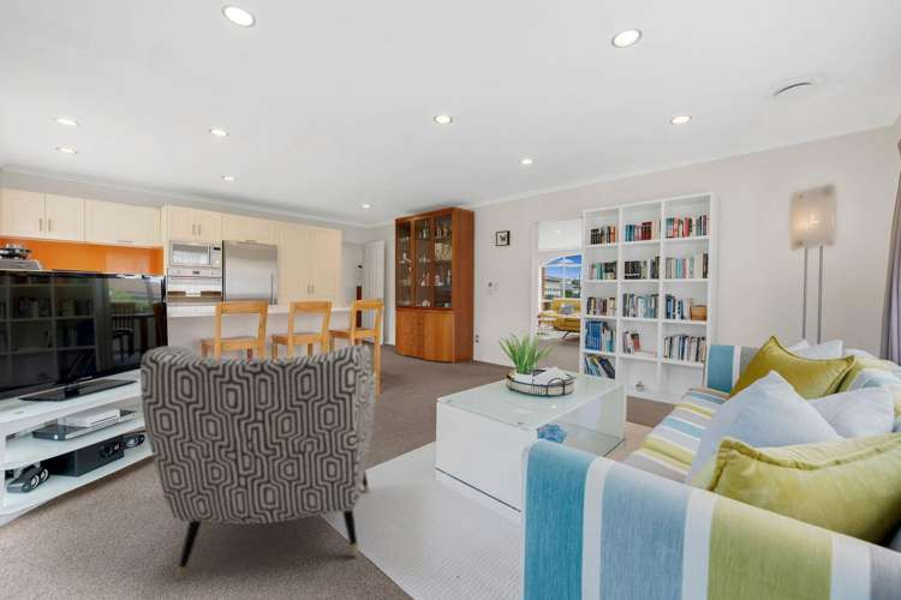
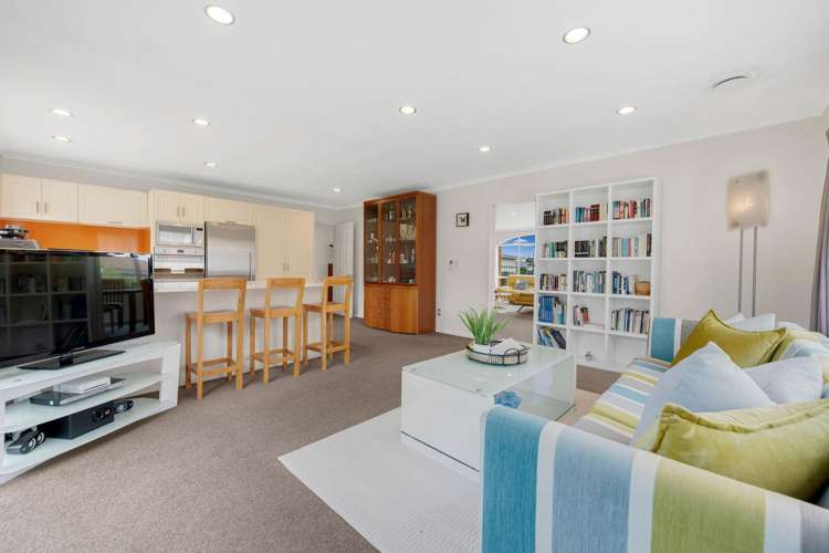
- armchair [139,343,378,581]
